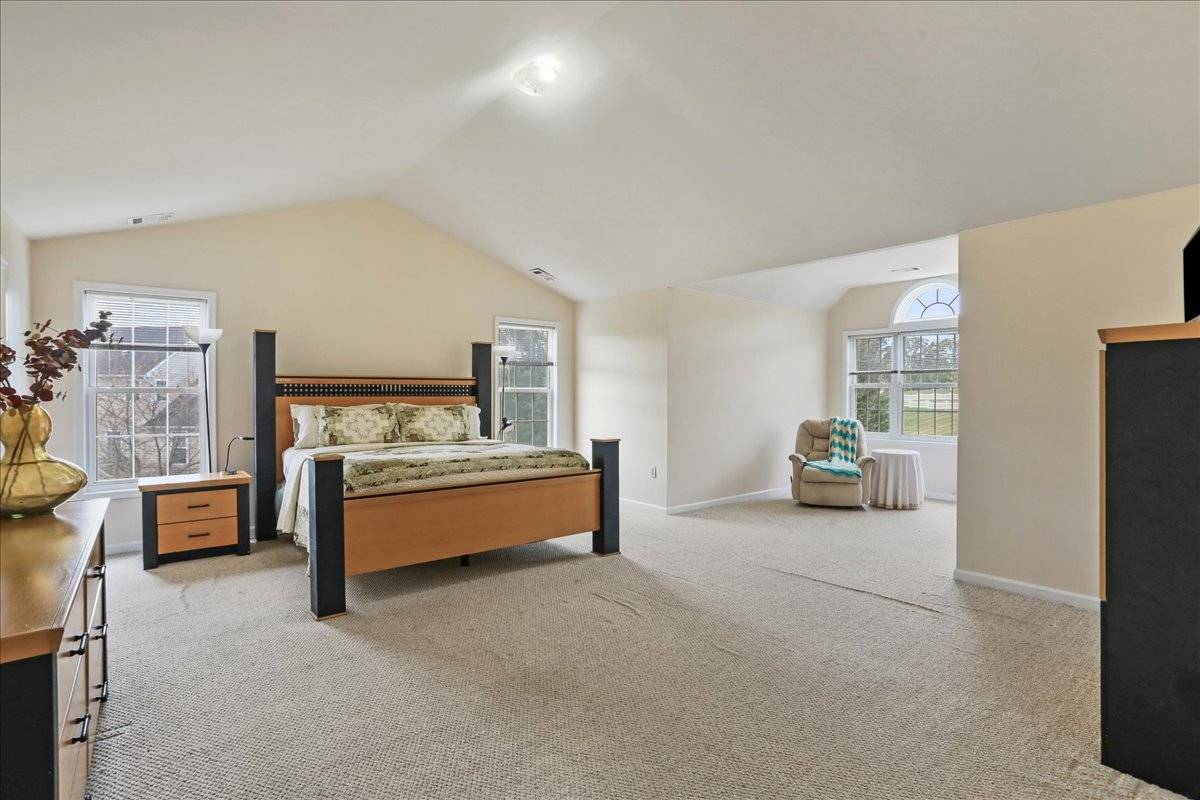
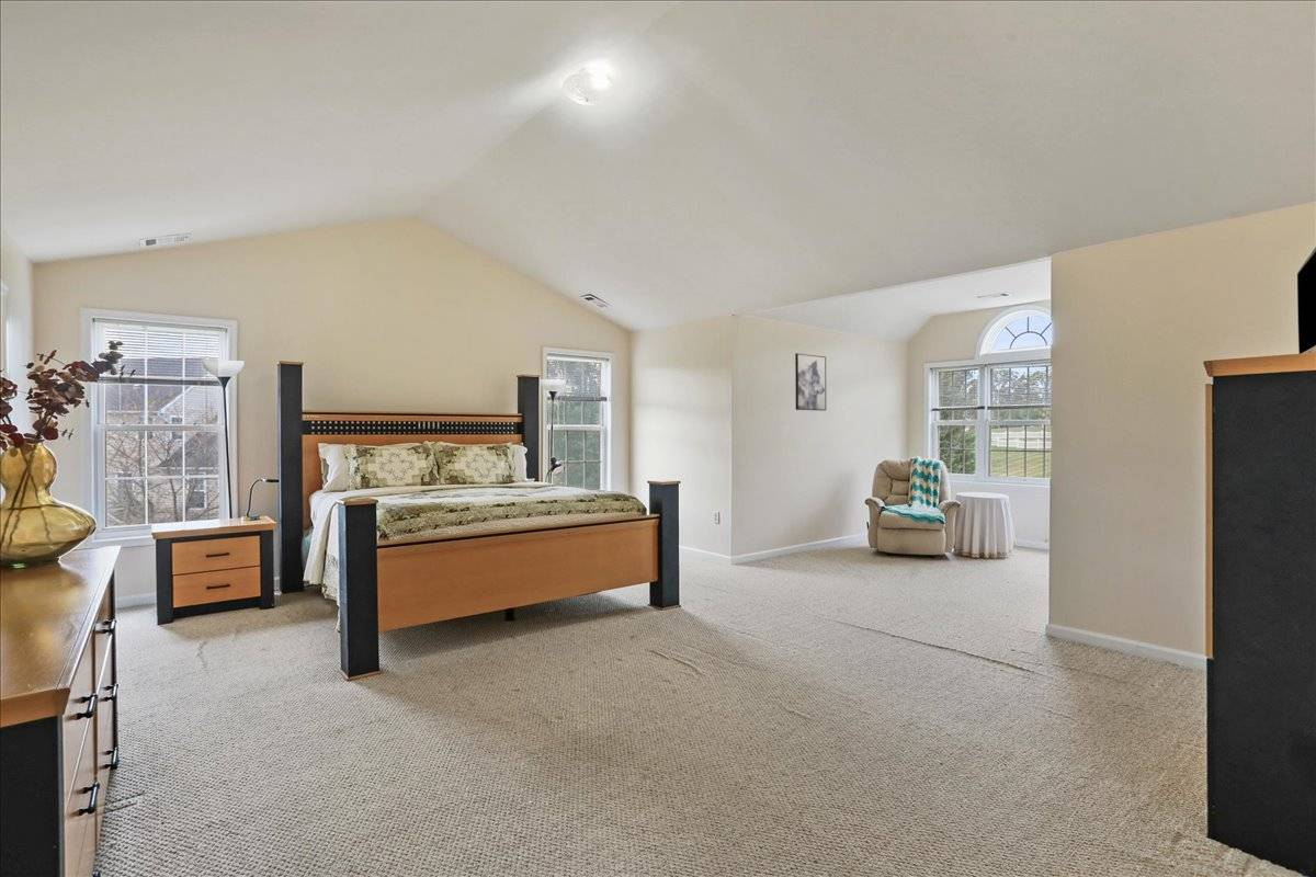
+ wall art [794,352,827,412]
